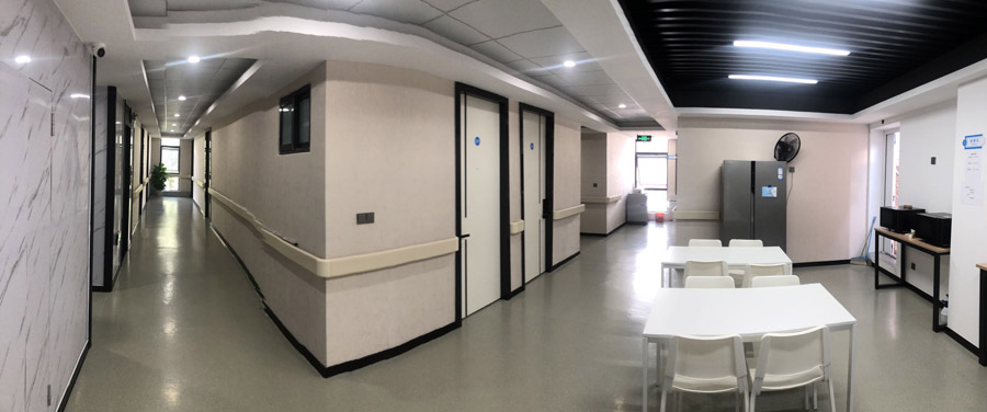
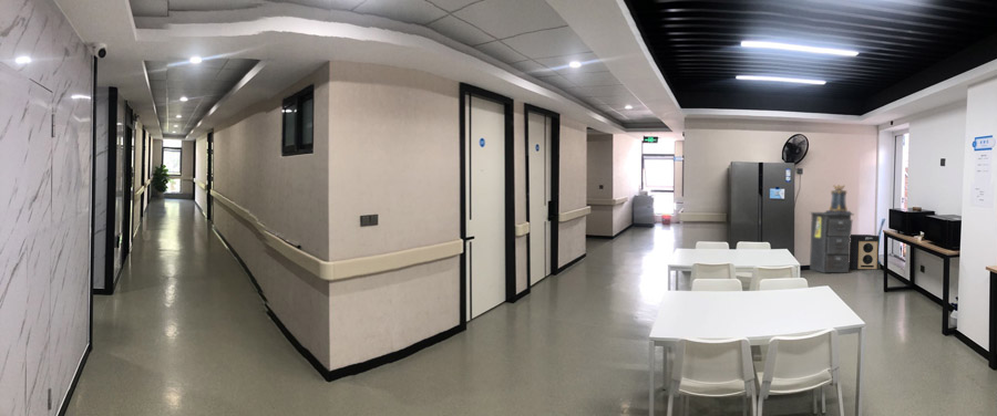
+ filing cabinet [809,211,854,274]
+ speaker [849,233,881,271]
+ pedestal [824,184,853,214]
